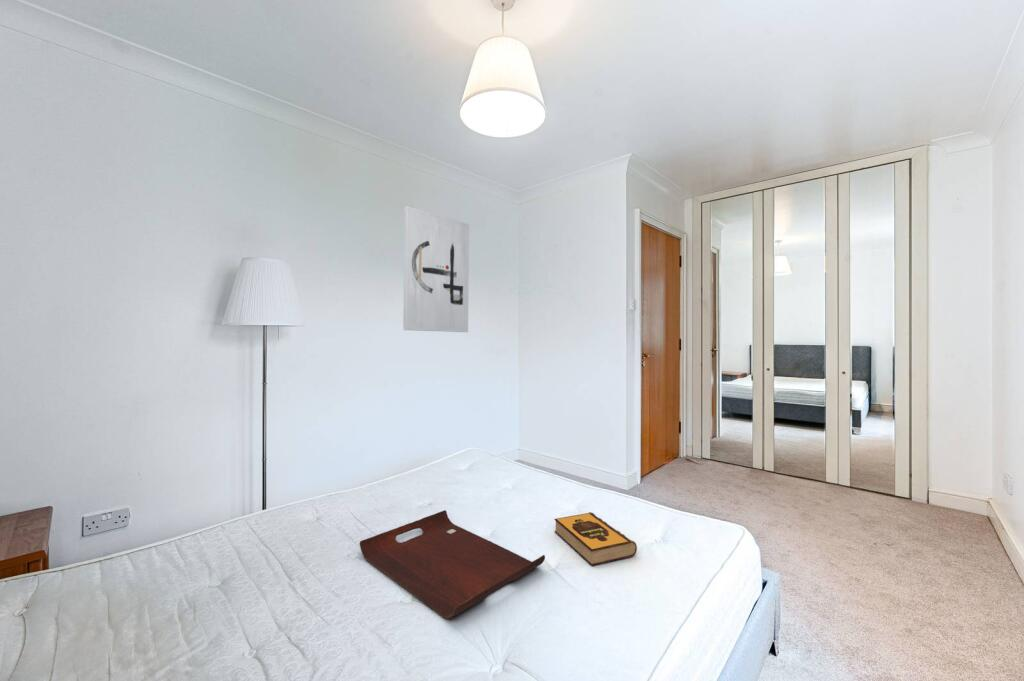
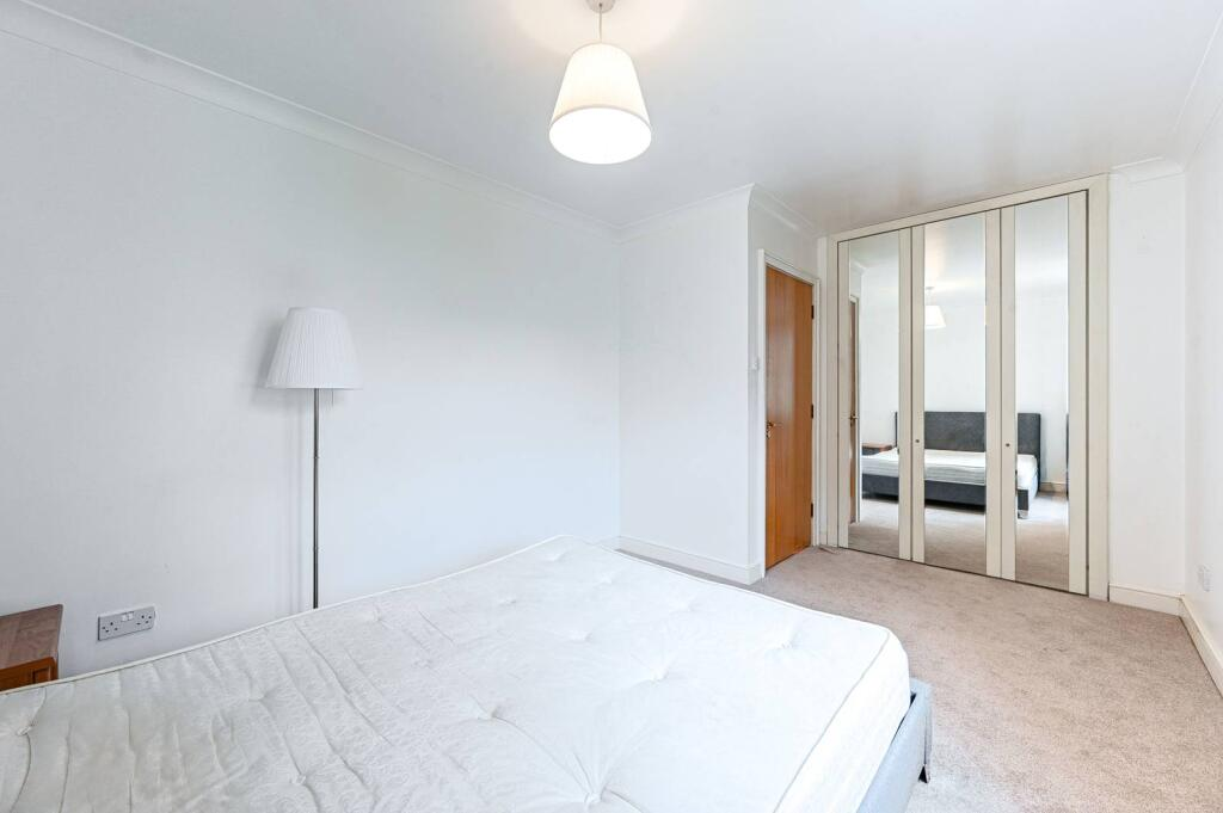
- hardback book [554,511,638,567]
- wall art [402,205,470,333]
- serving tray [359,509,546,620]
